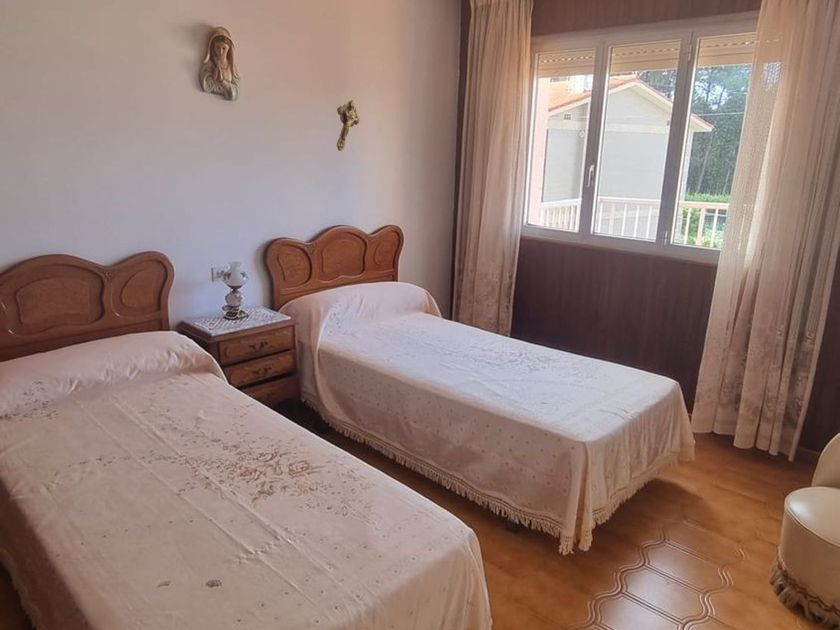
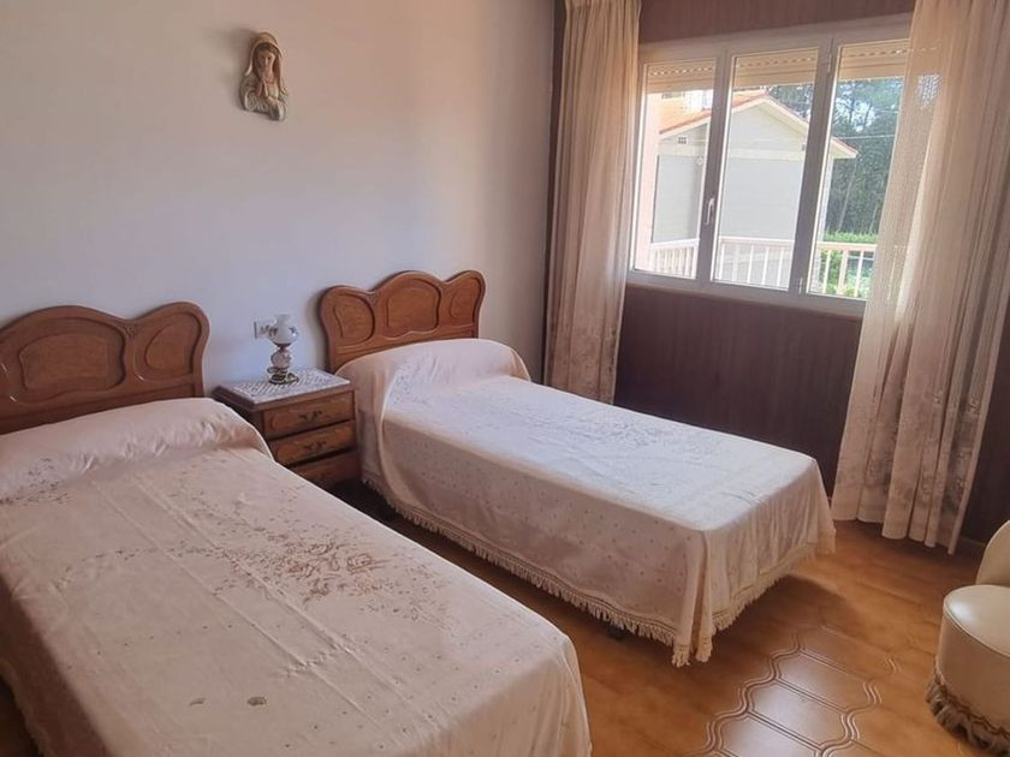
- crucifix [336,99,361,152]
